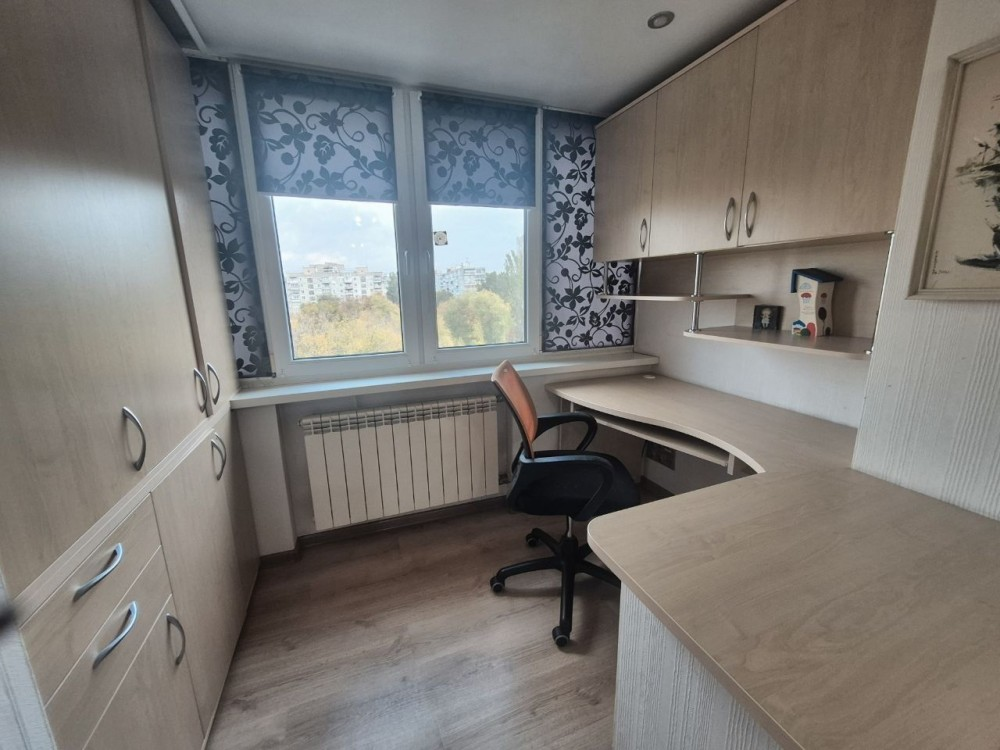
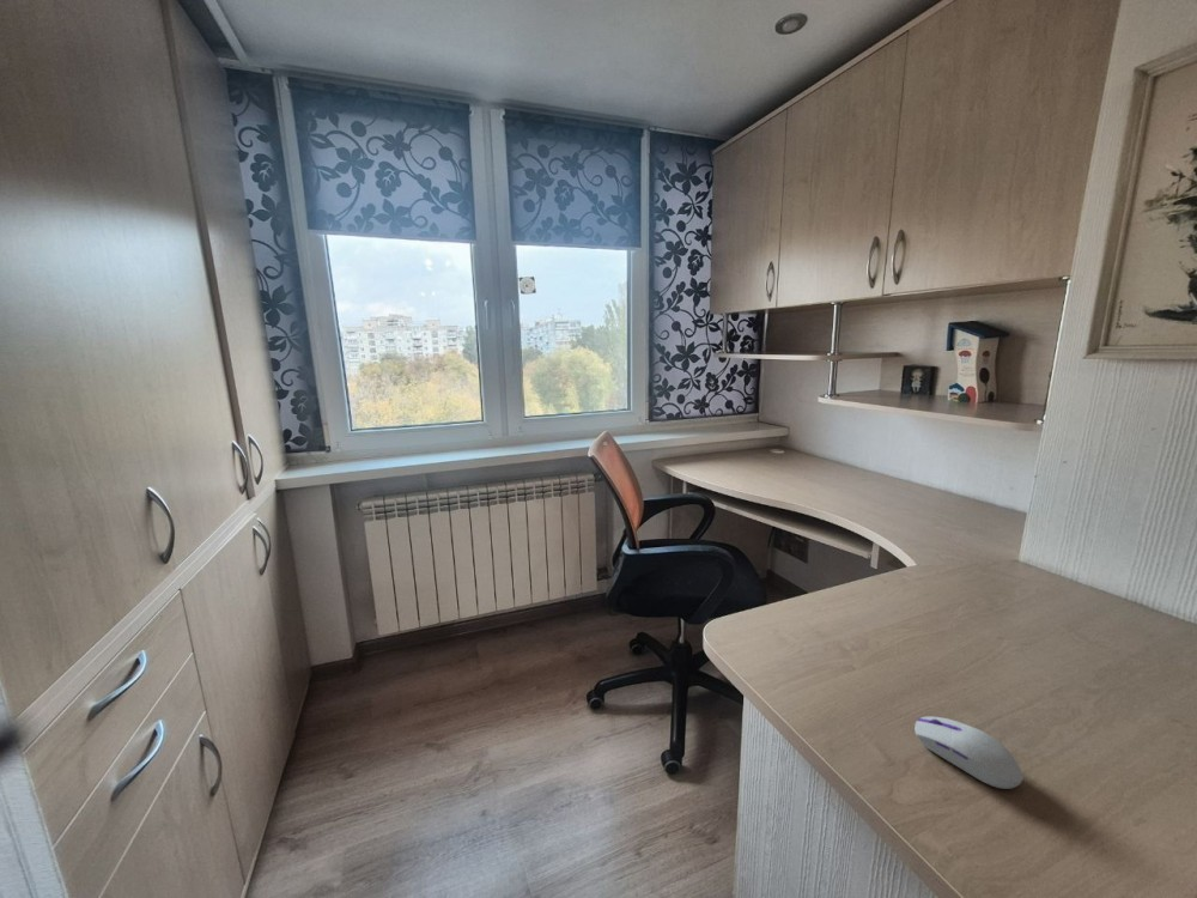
+ computer mouse [913,715,1025,790]
